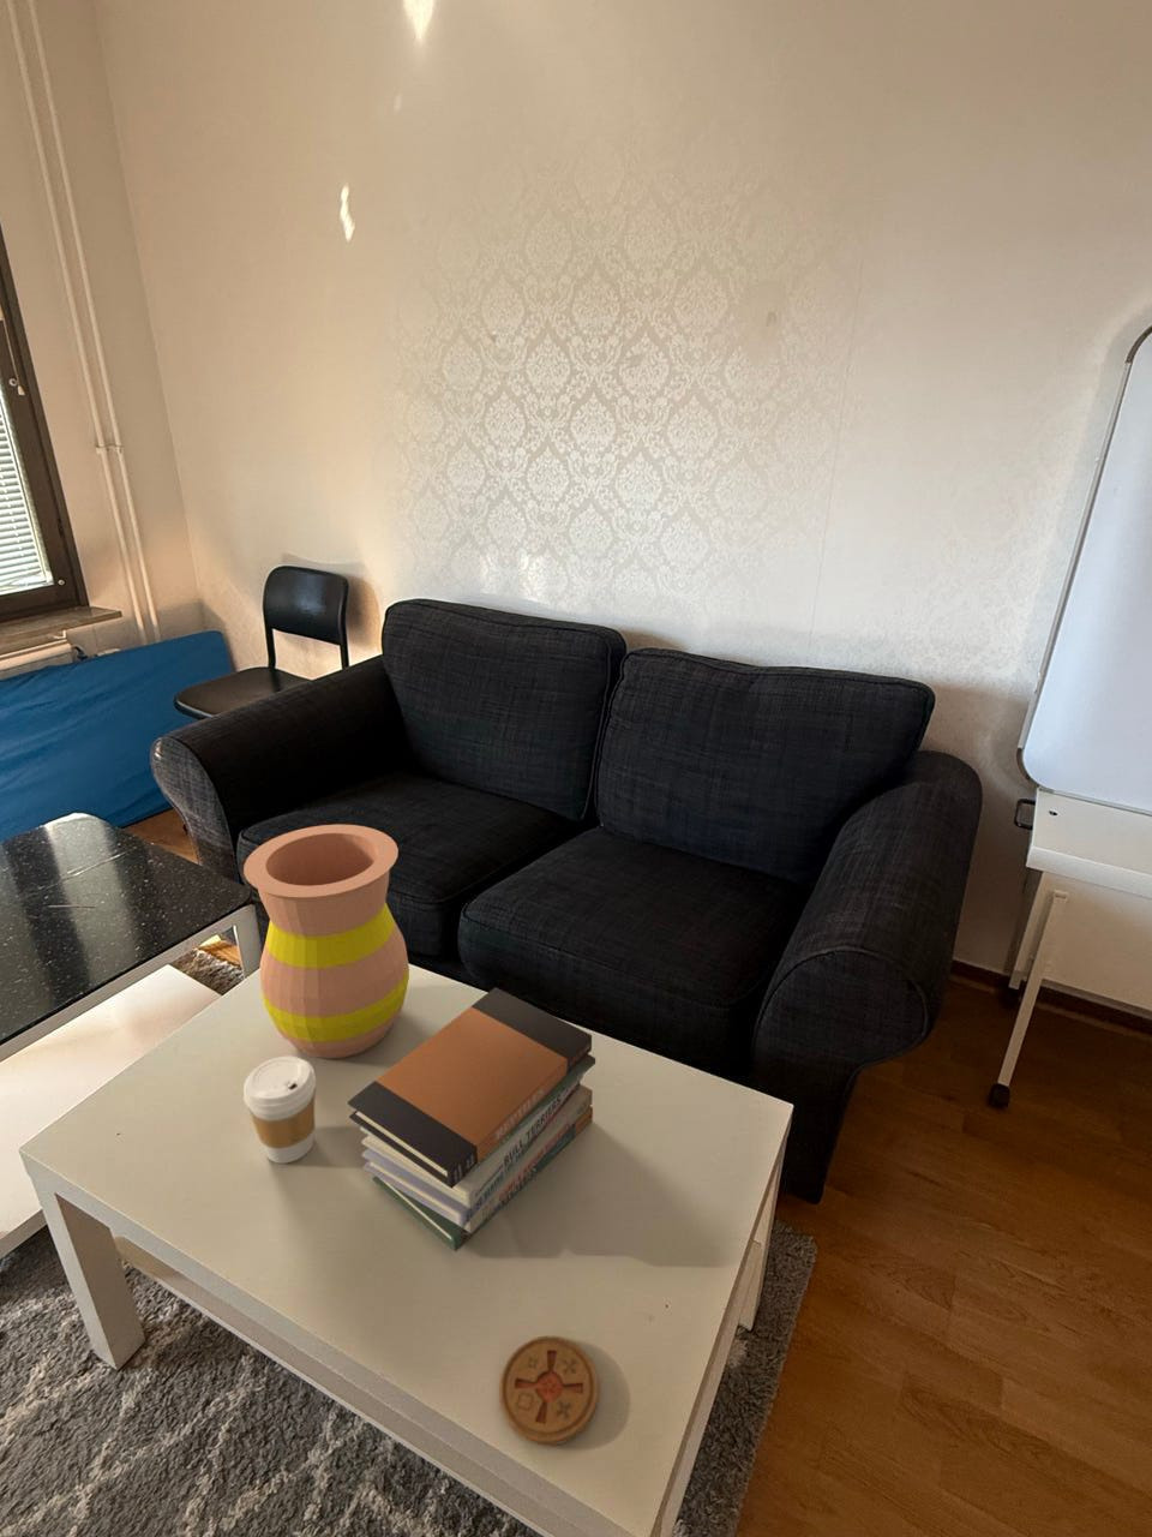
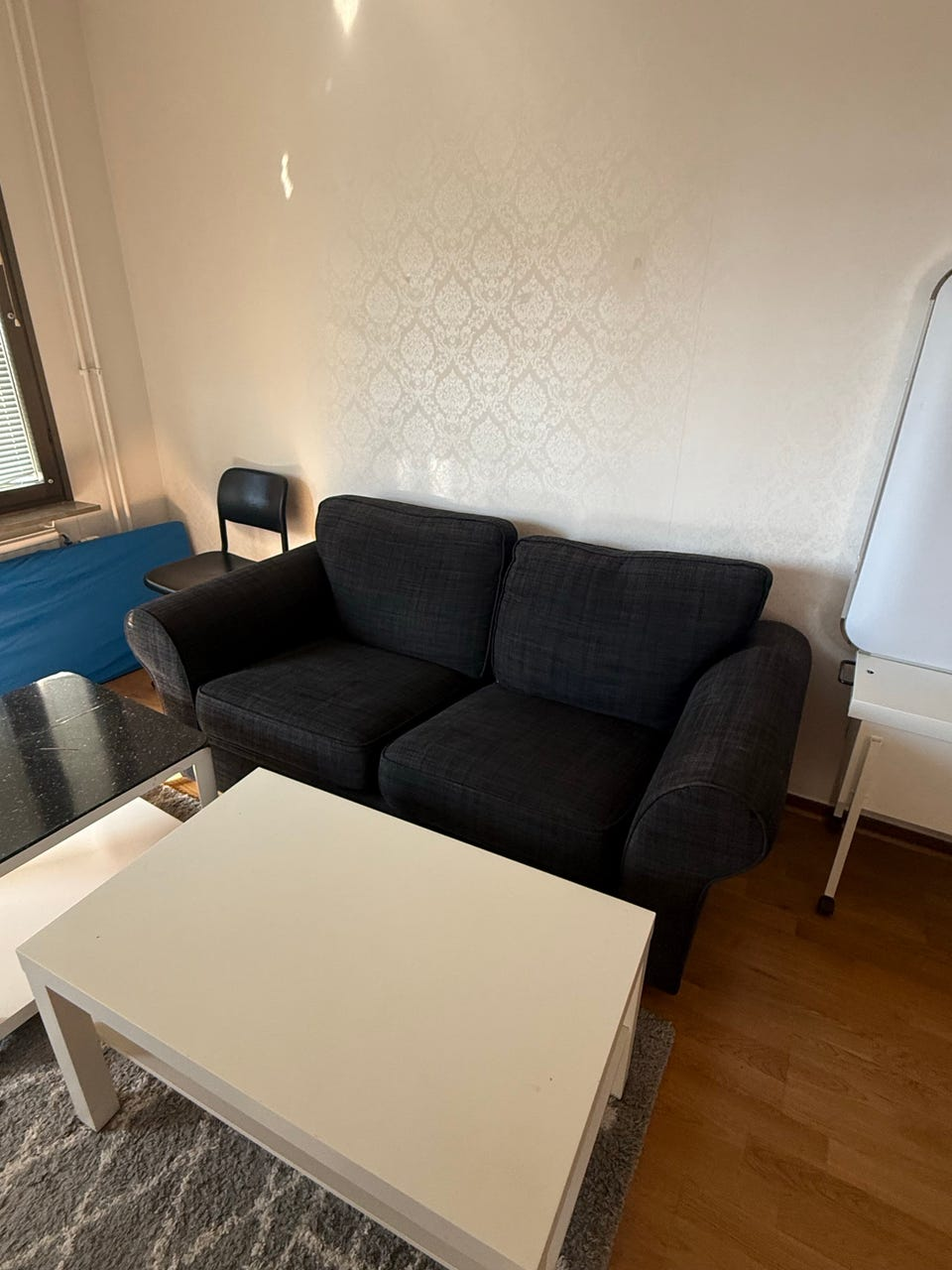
- book stack [347,986,597,1253]
- coaster [499,1335,600,1447]
- coffee cup [242,1055,317,1164]
- vase [242,824,410,1059]
